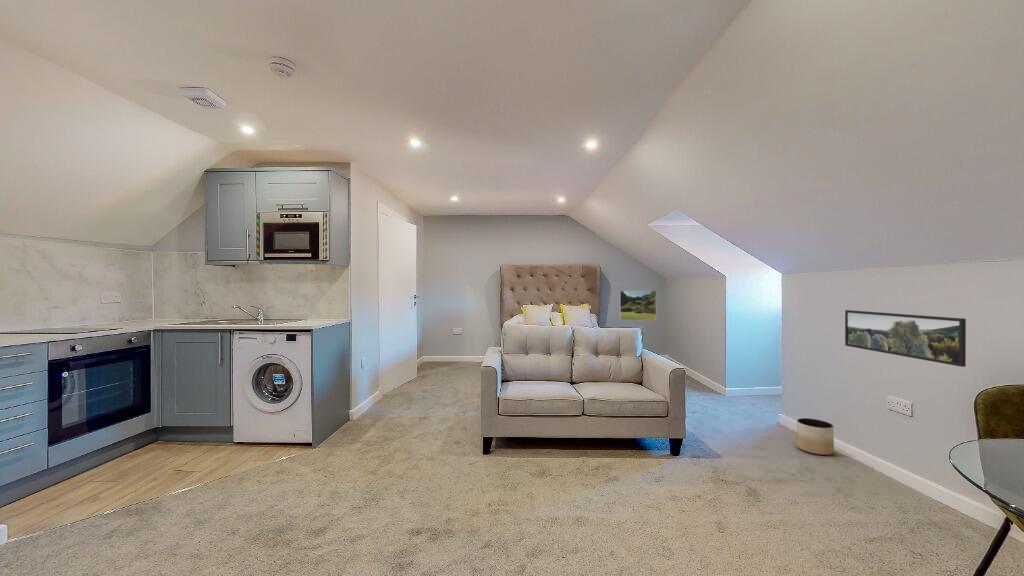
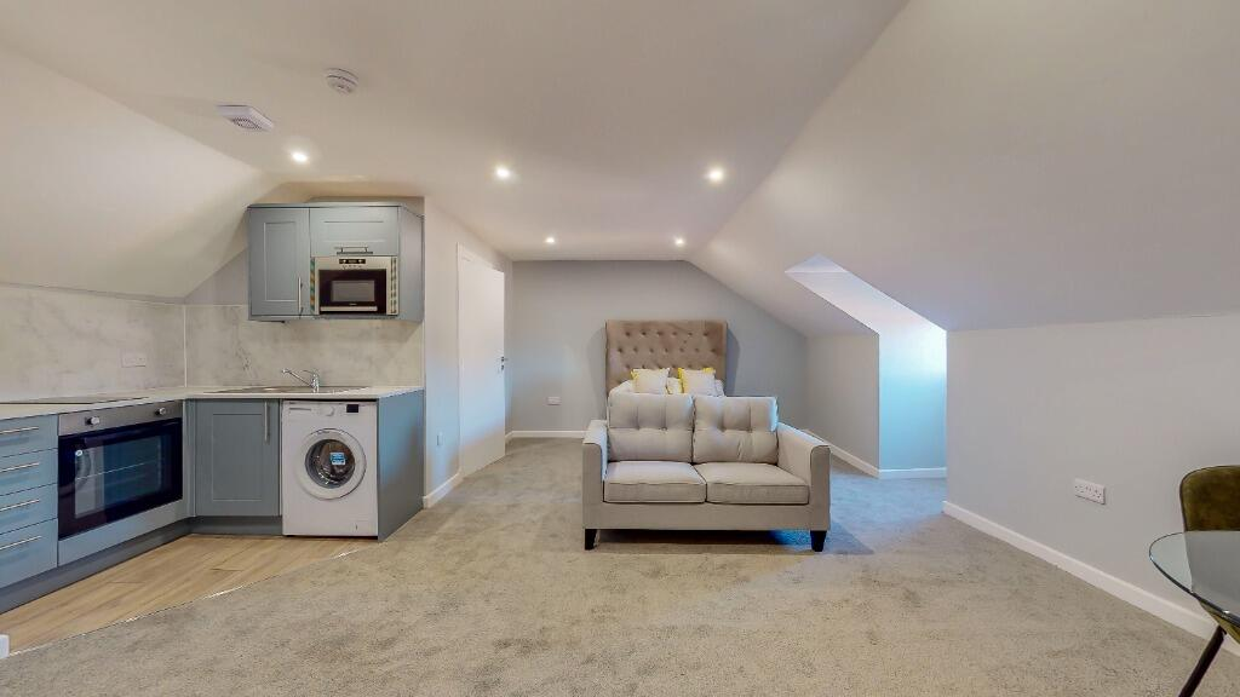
- planter [796,417,835,456]
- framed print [619,290,657,321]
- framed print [844,309,967,368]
